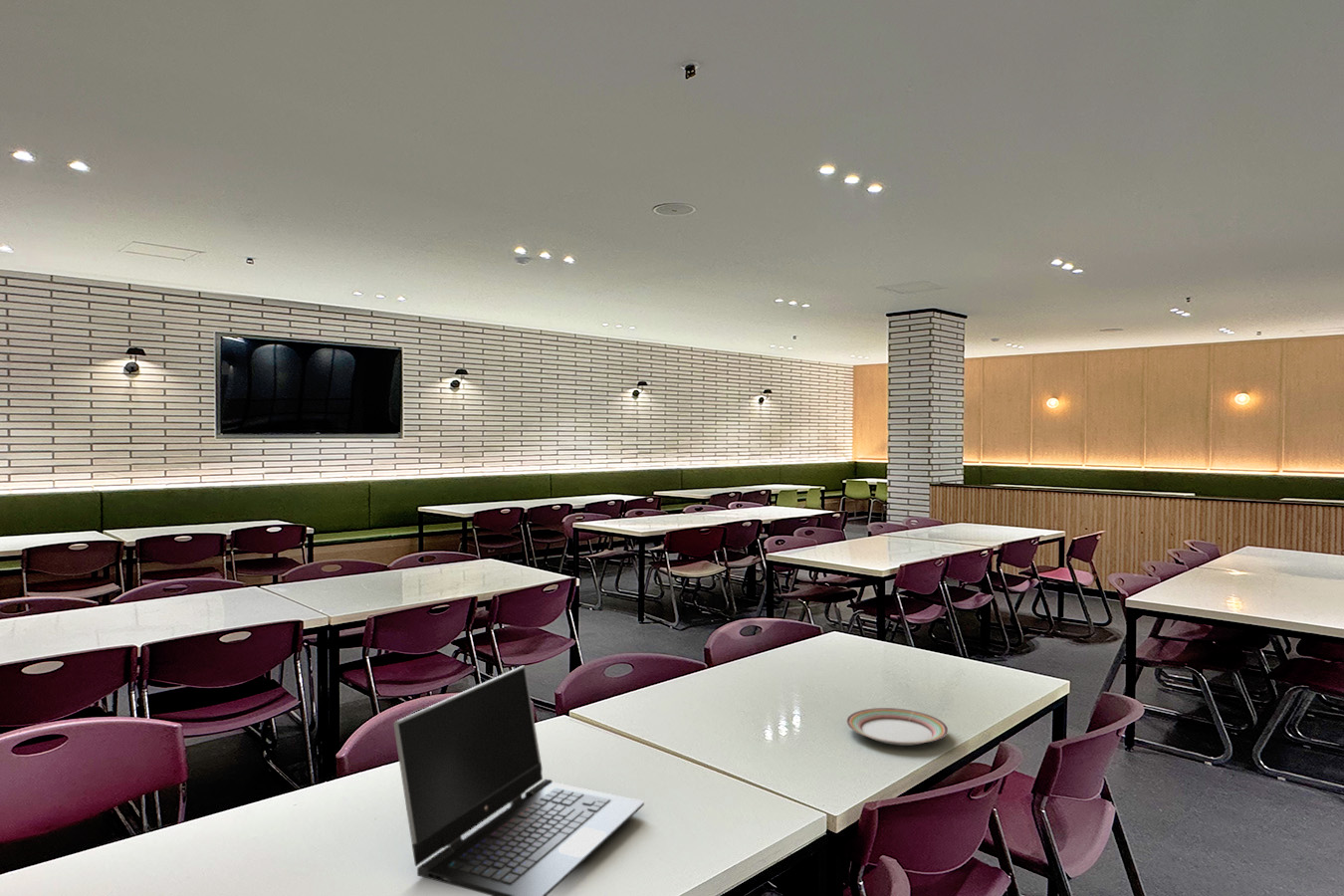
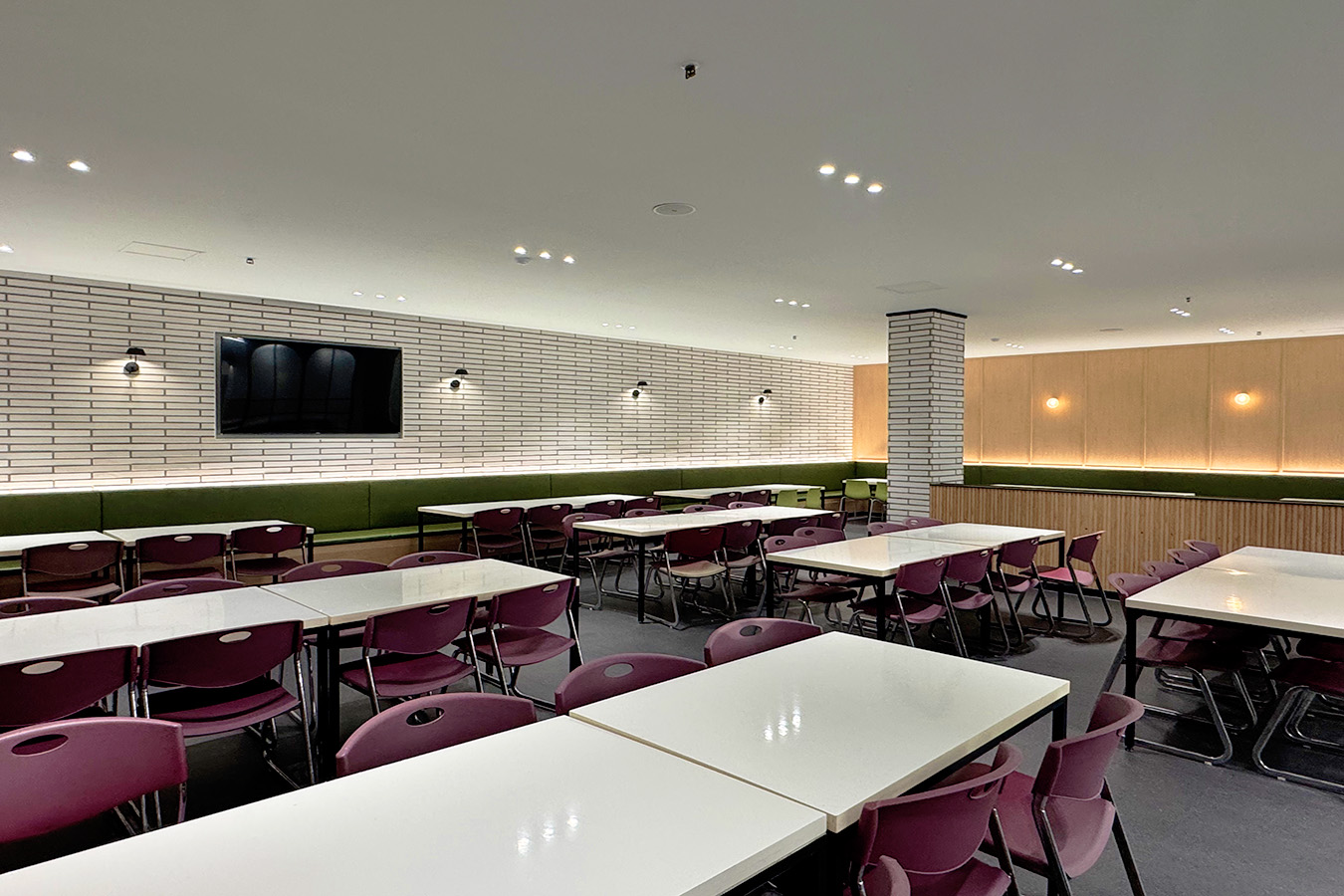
- laptop computer [392,665,645,896]
- plate [845,707,949,747]
